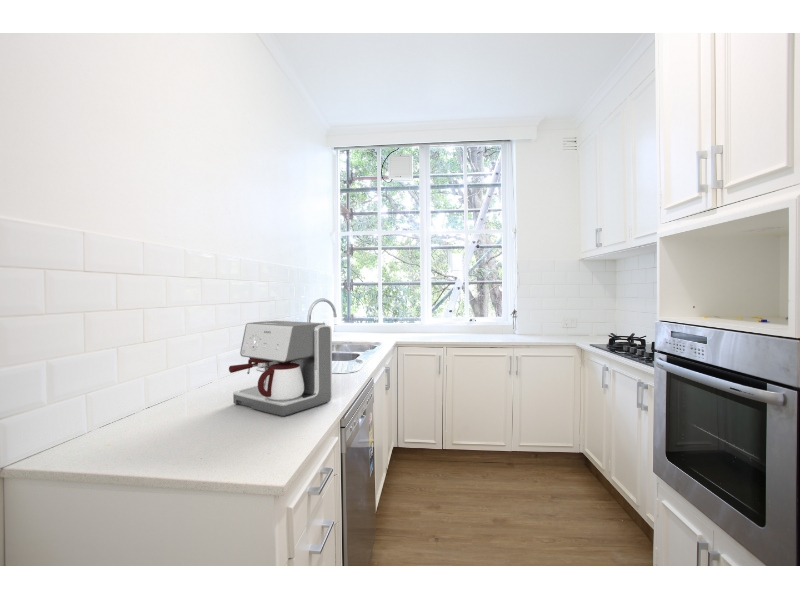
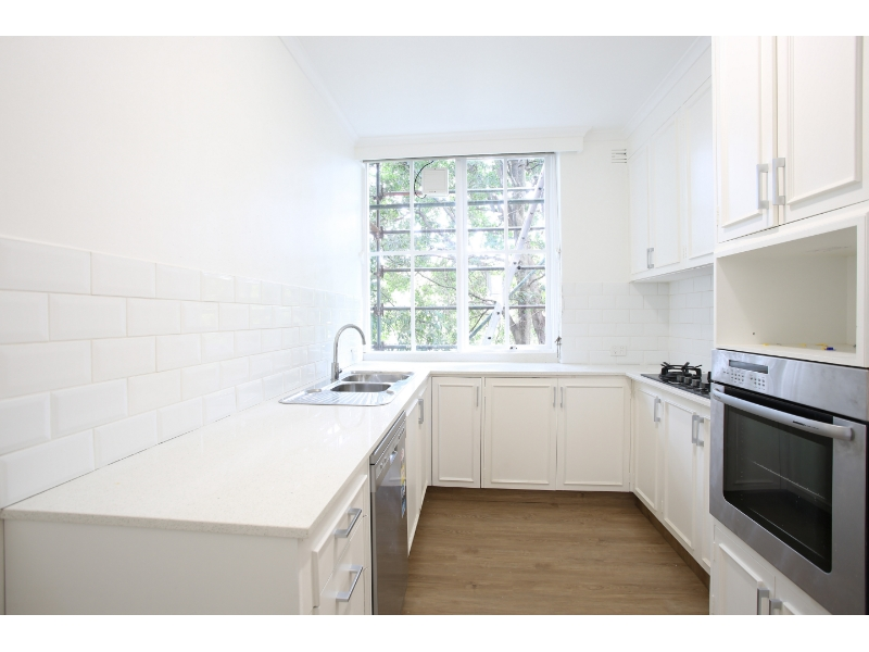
- coffee maker [228,320,333,417]
